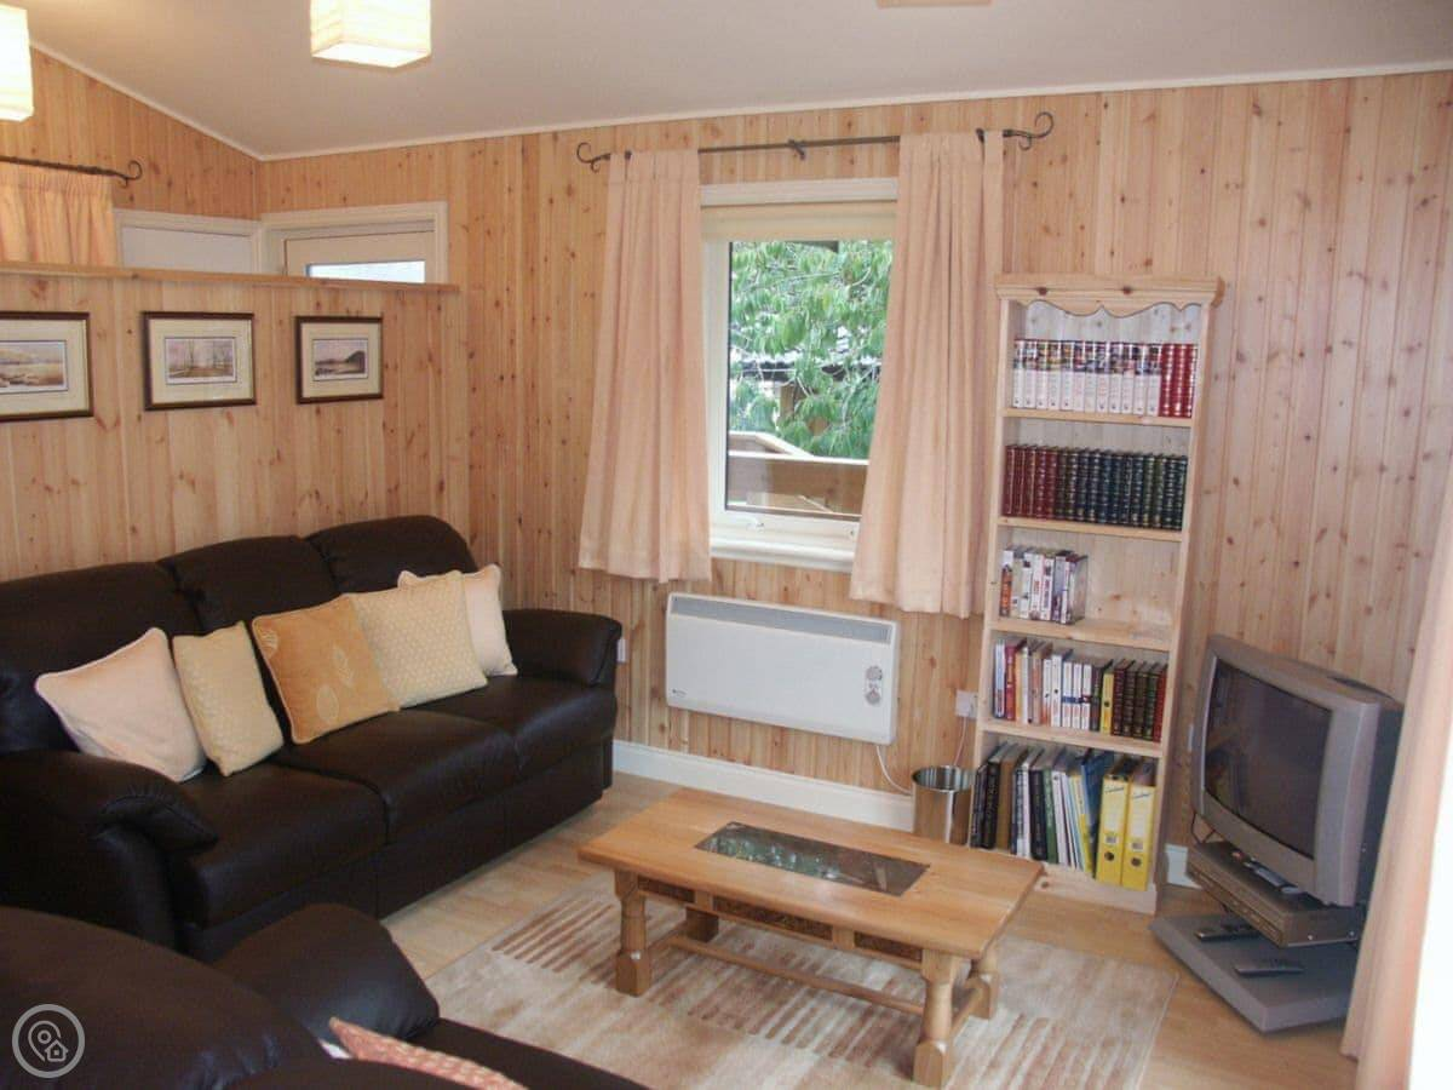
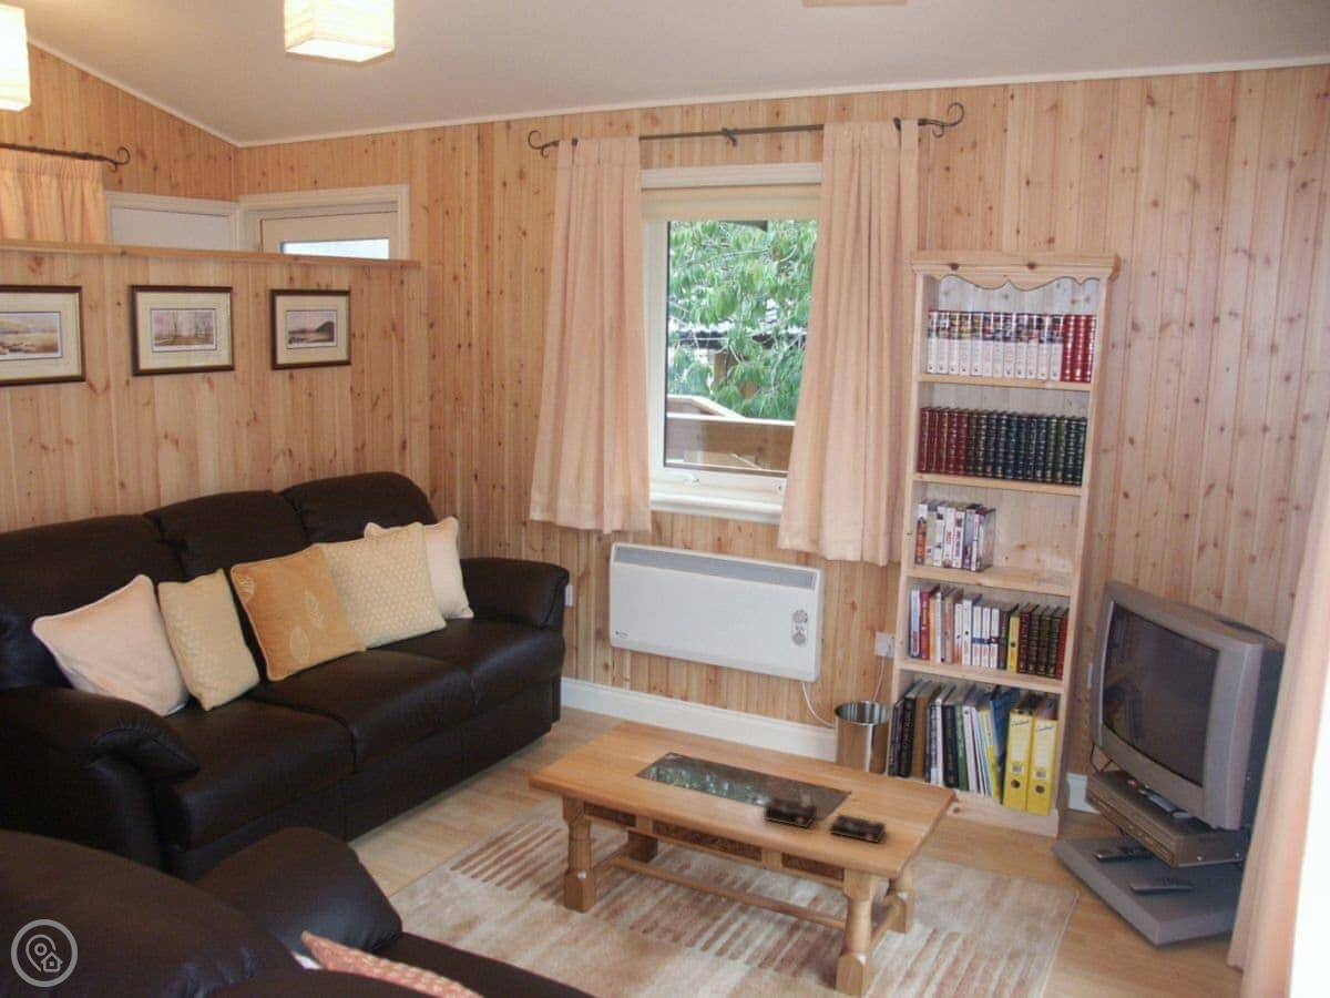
+ product box [763,796,887,844]
